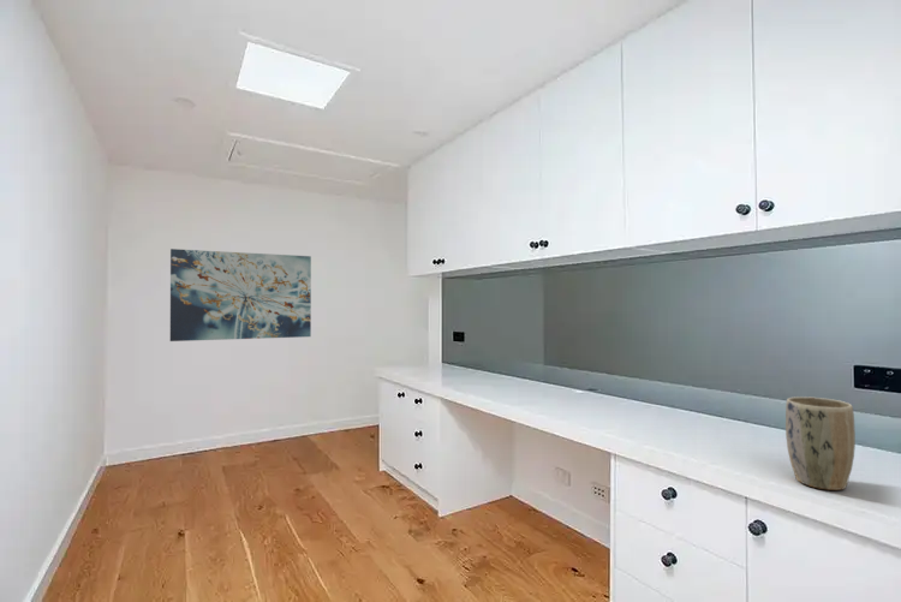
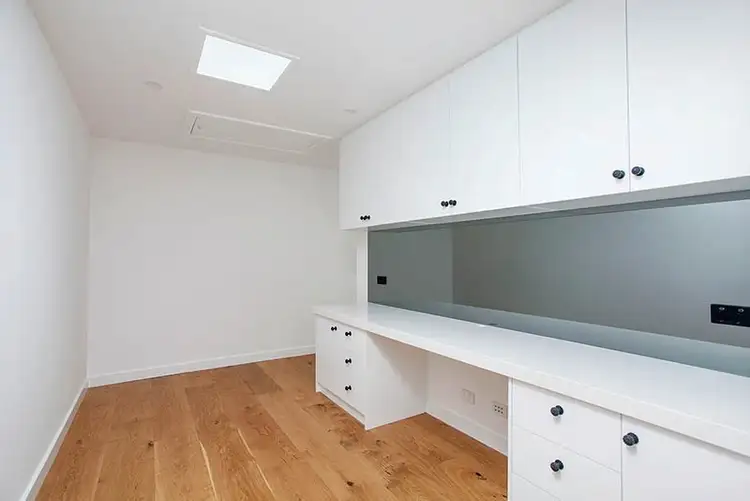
- wall art [169,248,312,342]
- plant pot [784,395,857,491]
